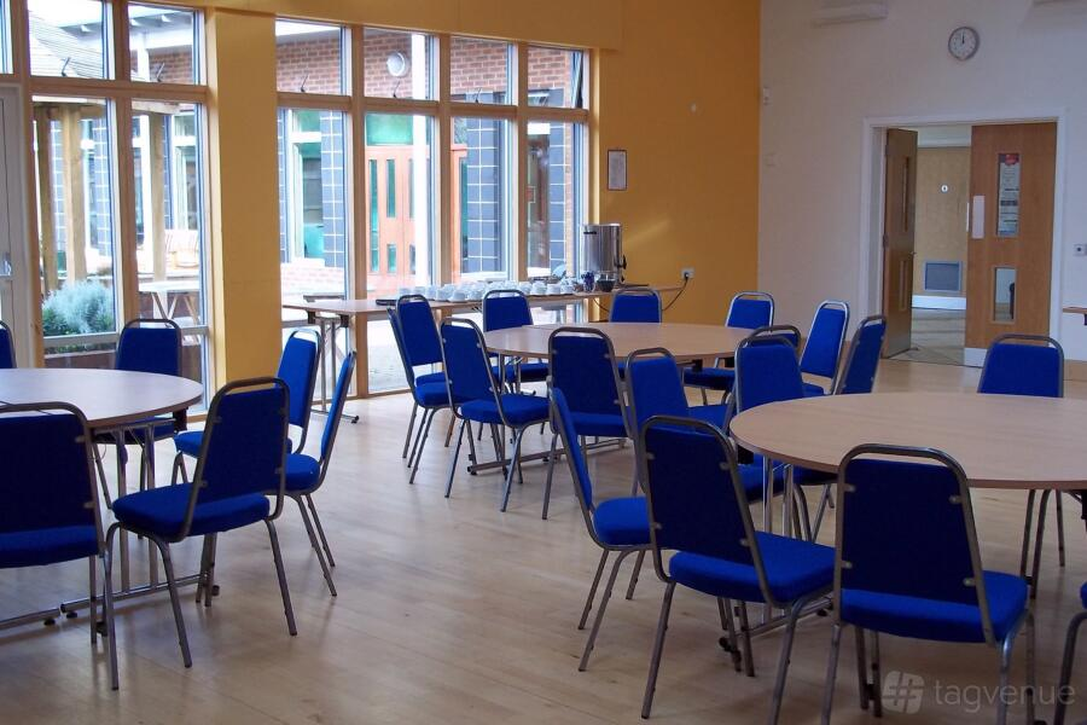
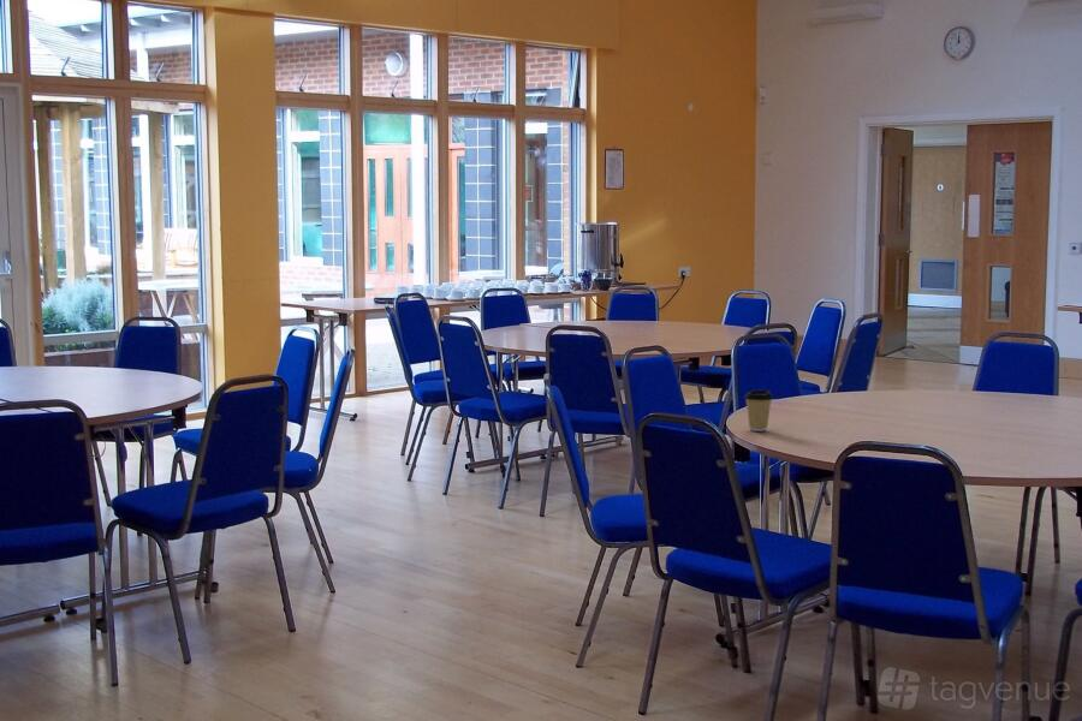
+ coffee cup [743,389,774,433]
